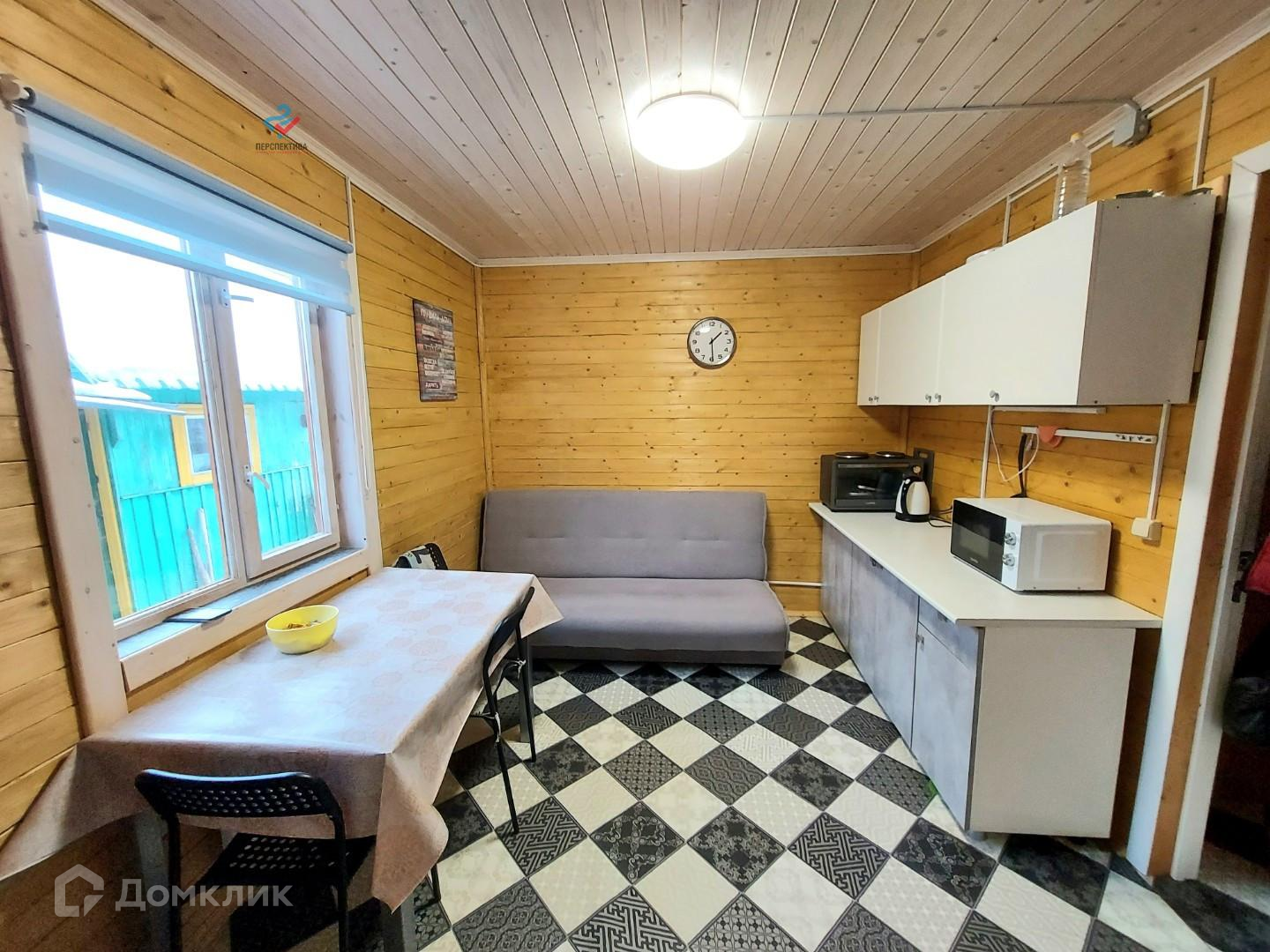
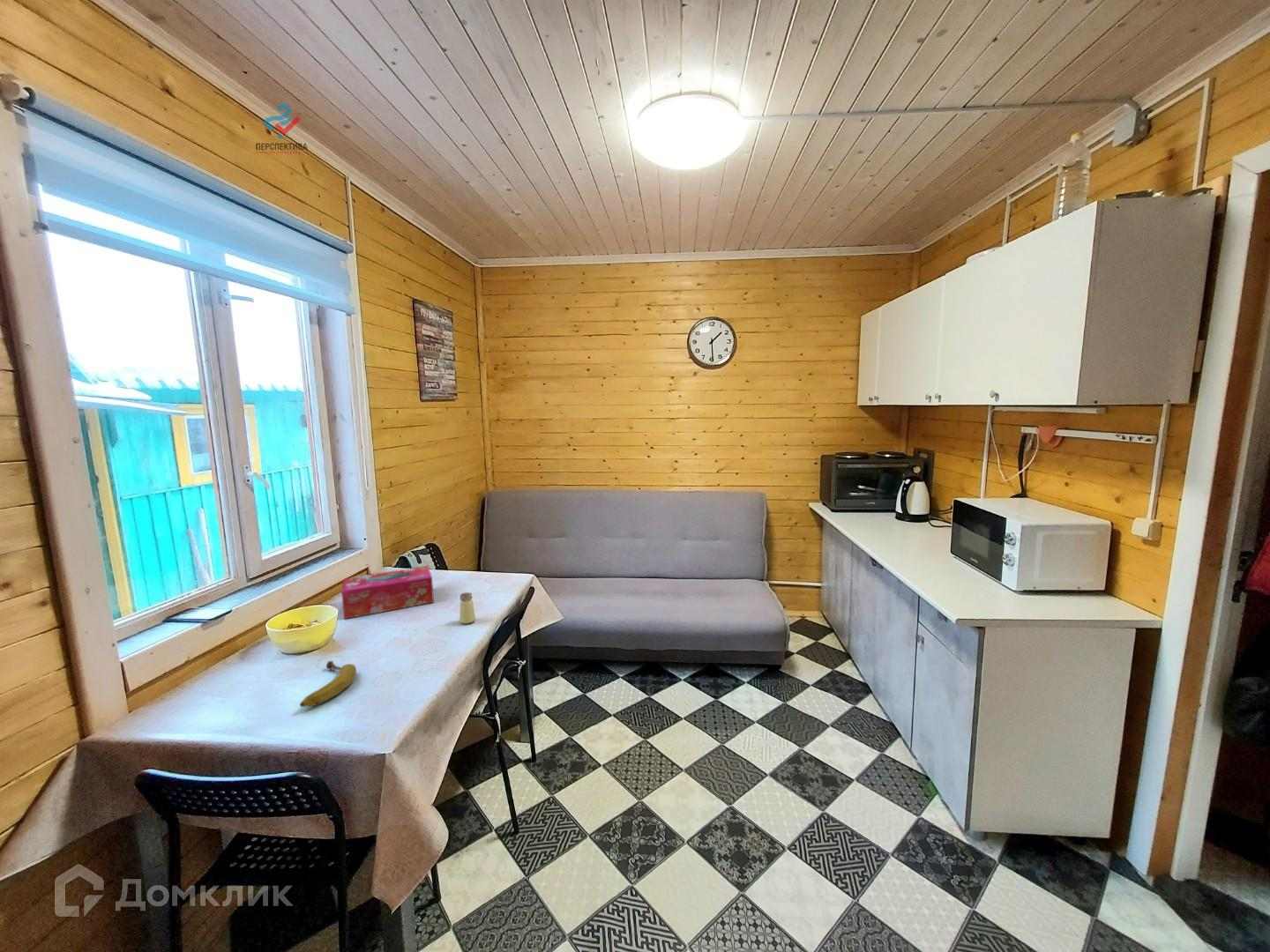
+ saltshaker [459,591,476,624]
+ fruit [299,660,357,708]
+ tissue box [340,565,435,620]
